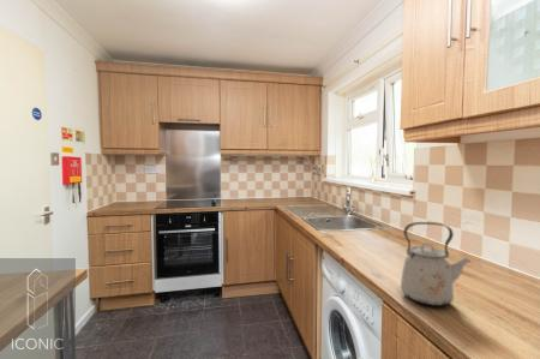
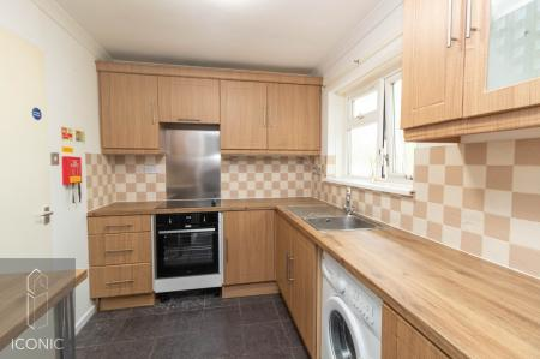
- kettle [400,221,473,307]
